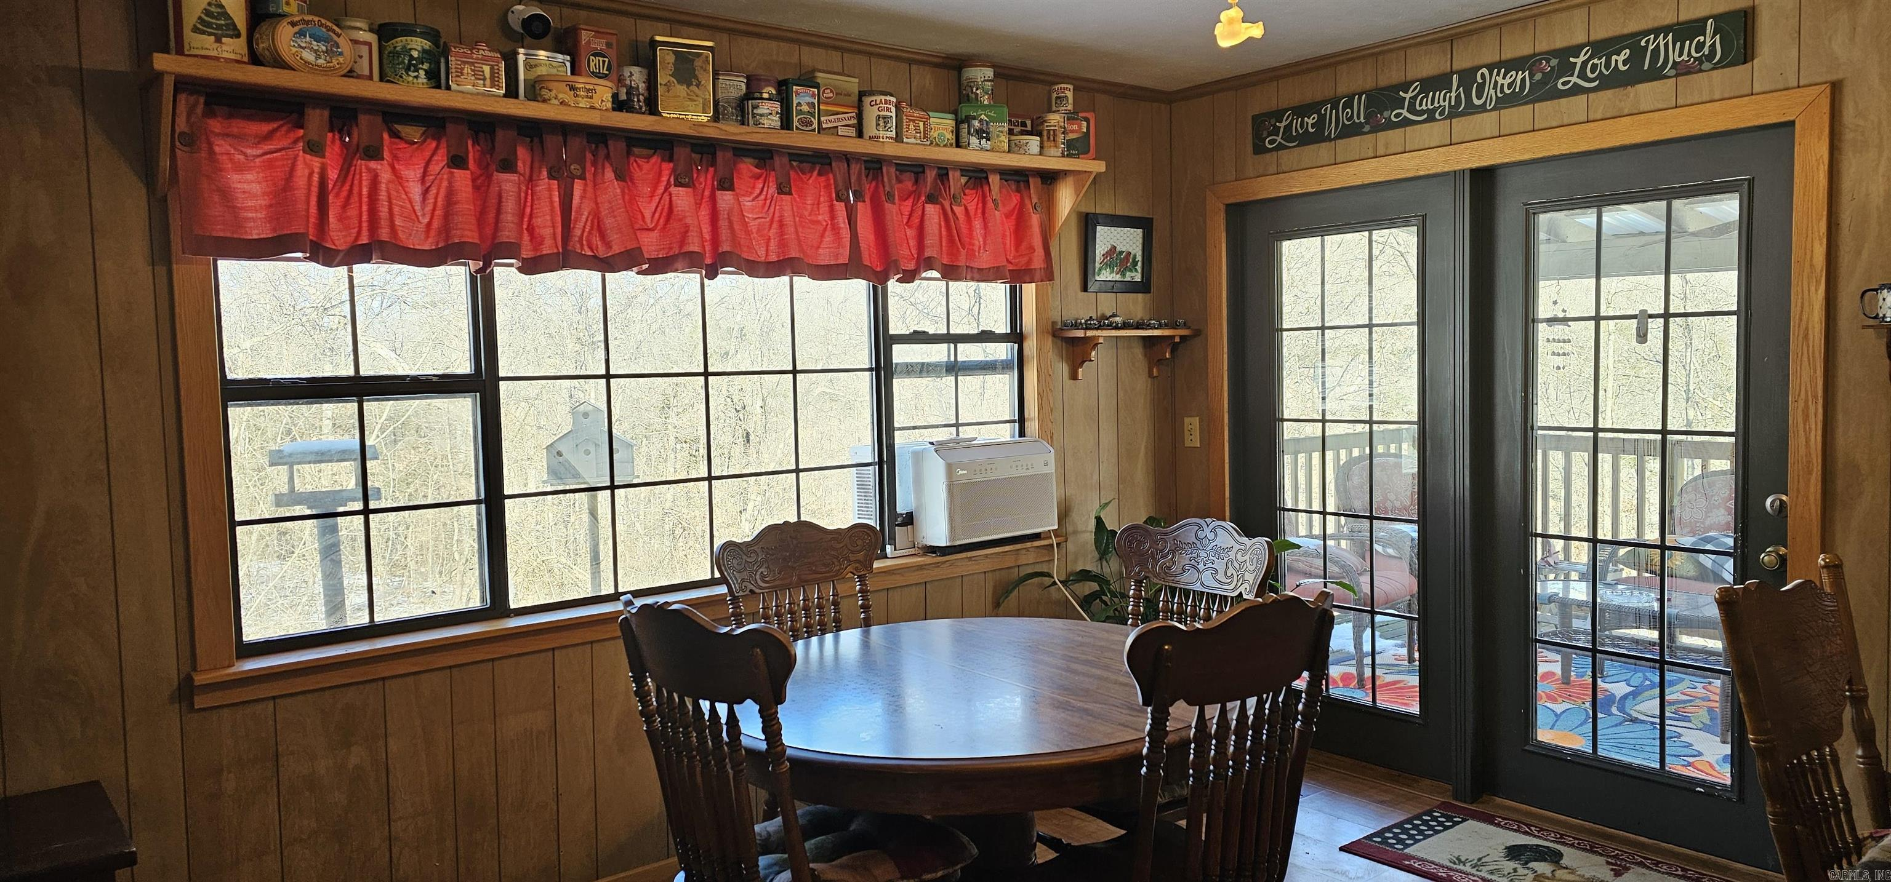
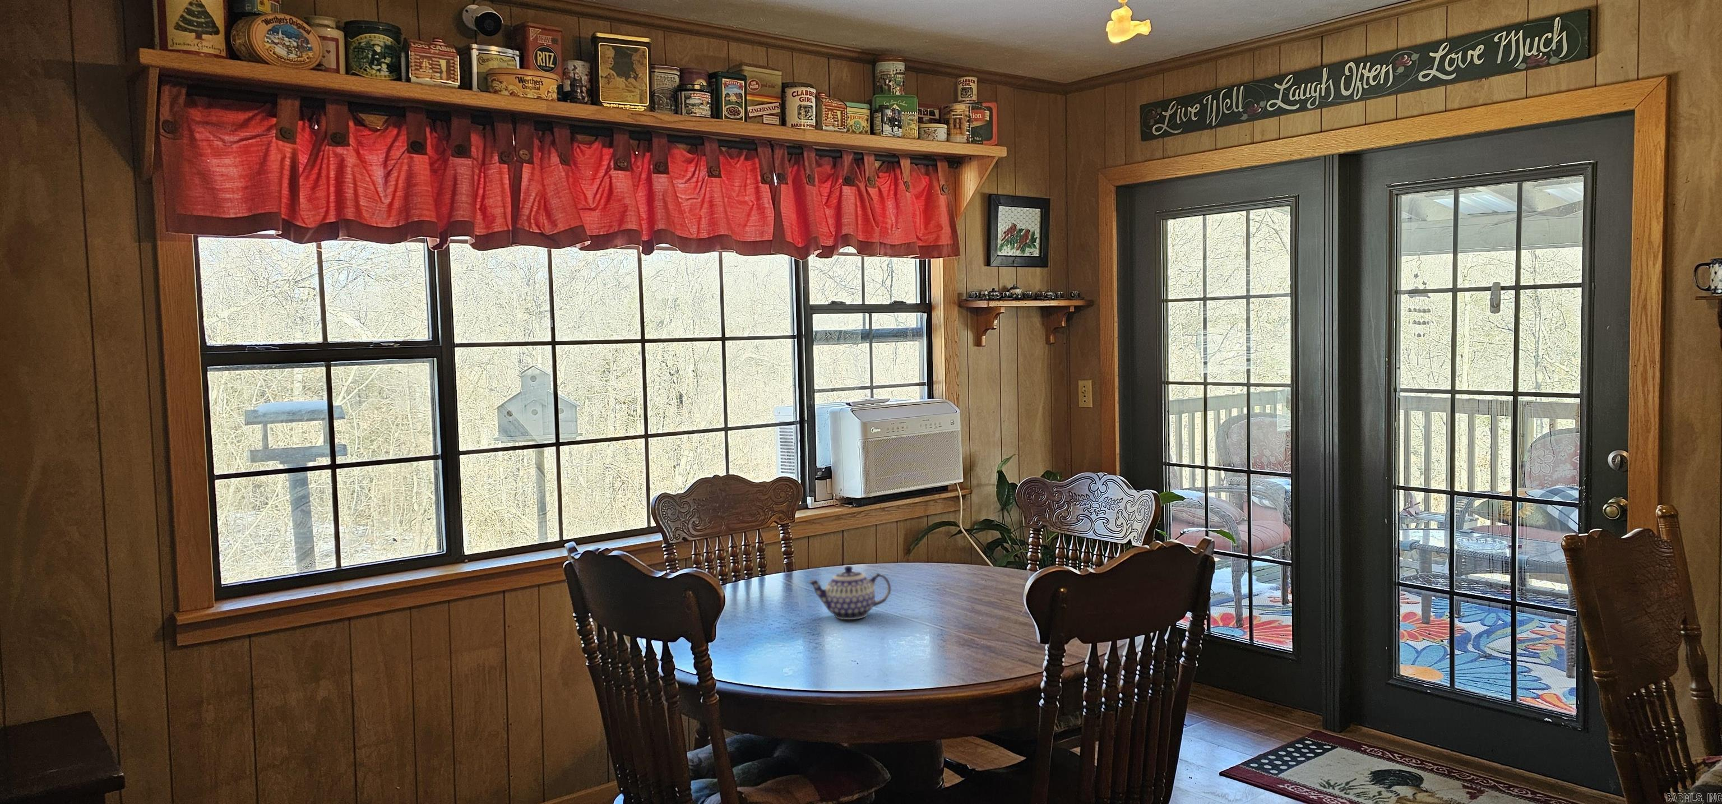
+ teapot [806,566,892,621]
